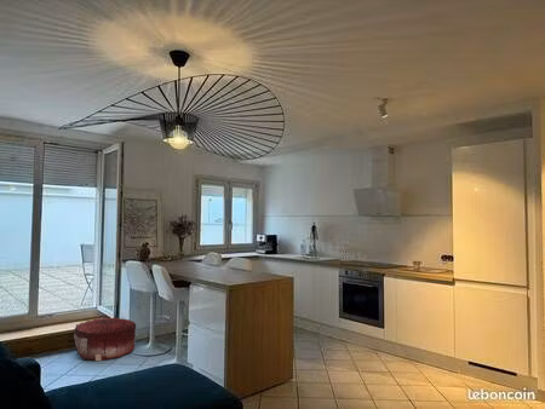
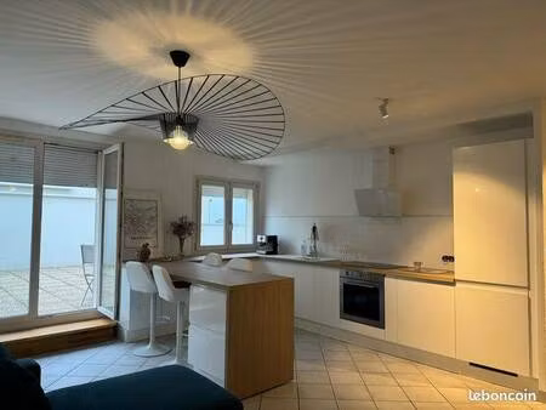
- pouf [73,317,137,362]
